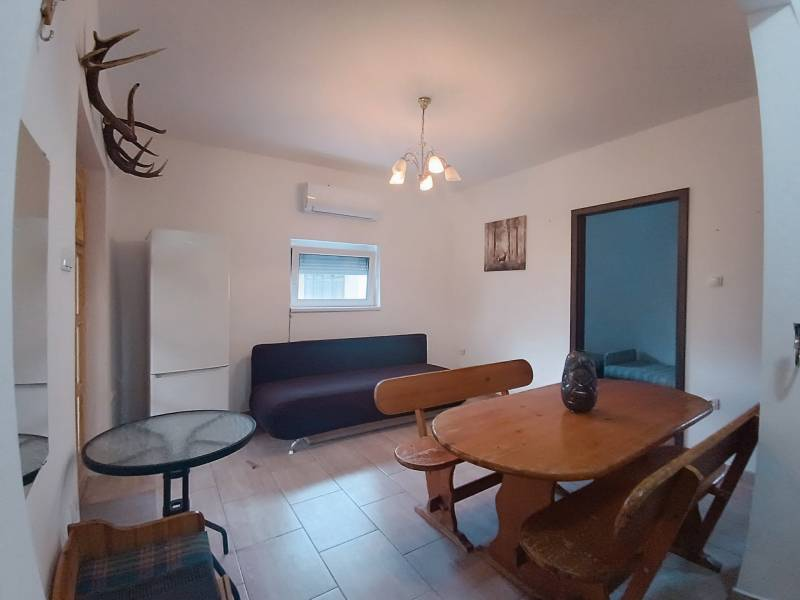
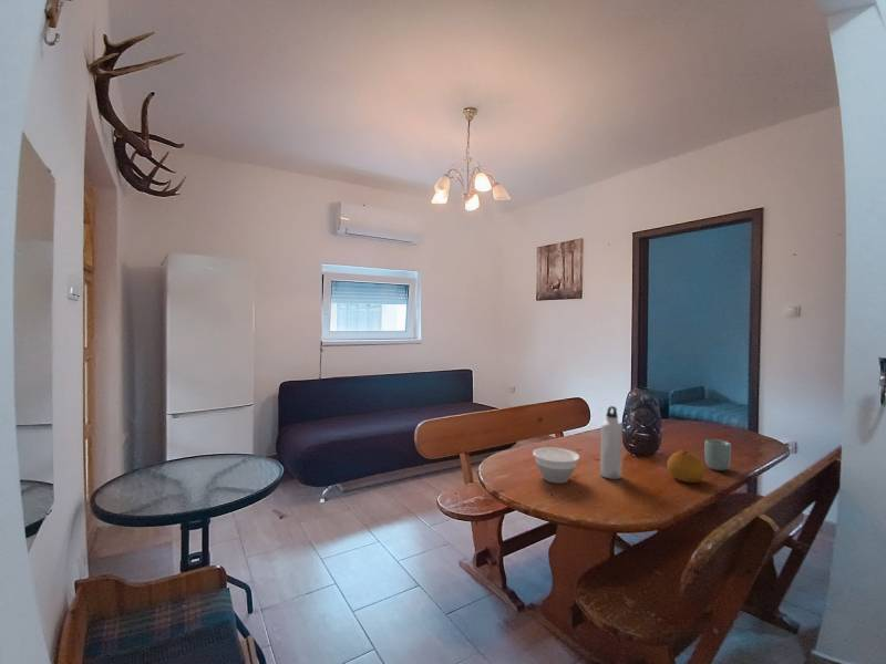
+ water bottle [599,405,624,480]
+ cup [703,438,732,471]
+ bowl [532,446,580,484]
+ fruit [666,448,705,484]
